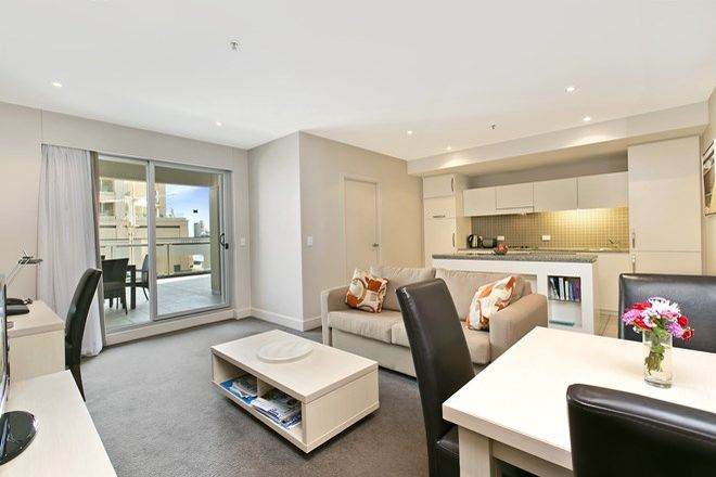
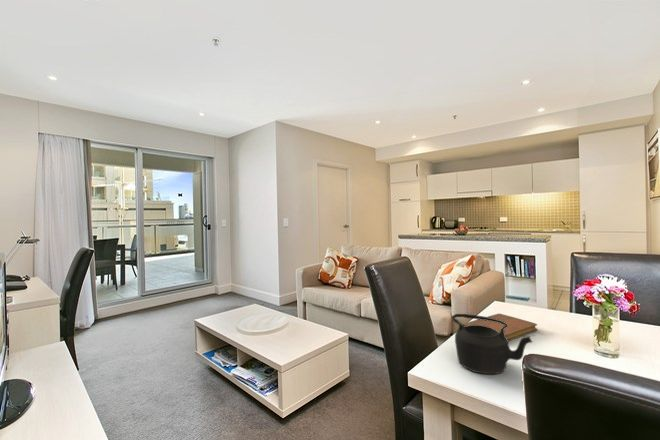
+ notebook [462,312,539,342]
+ teapot [451,313,533,375]
